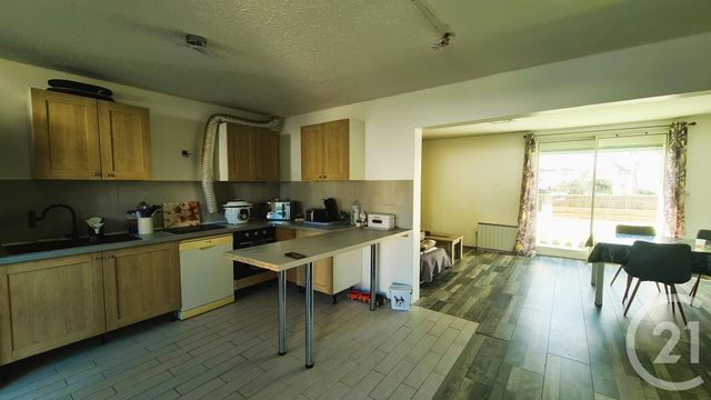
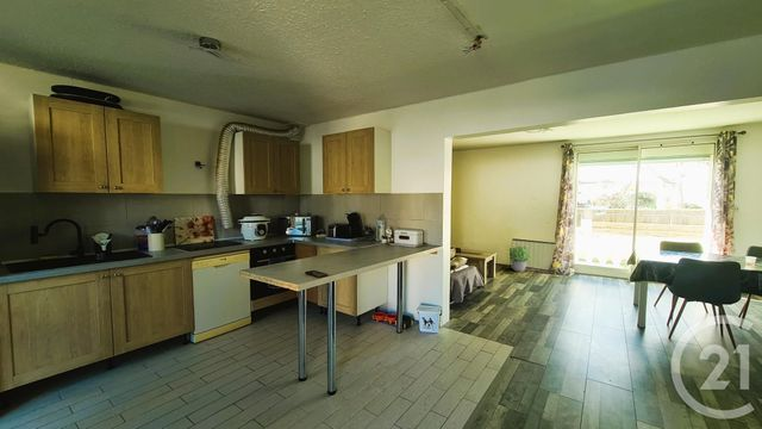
+ potted plant [508,244,532,273]
